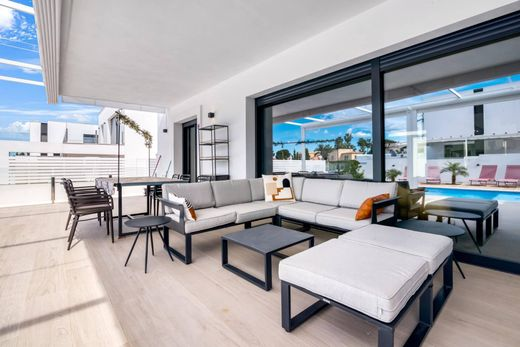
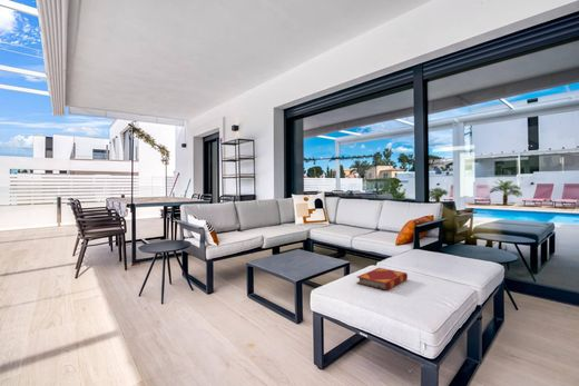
+ hardback book [356,267,409,291]
